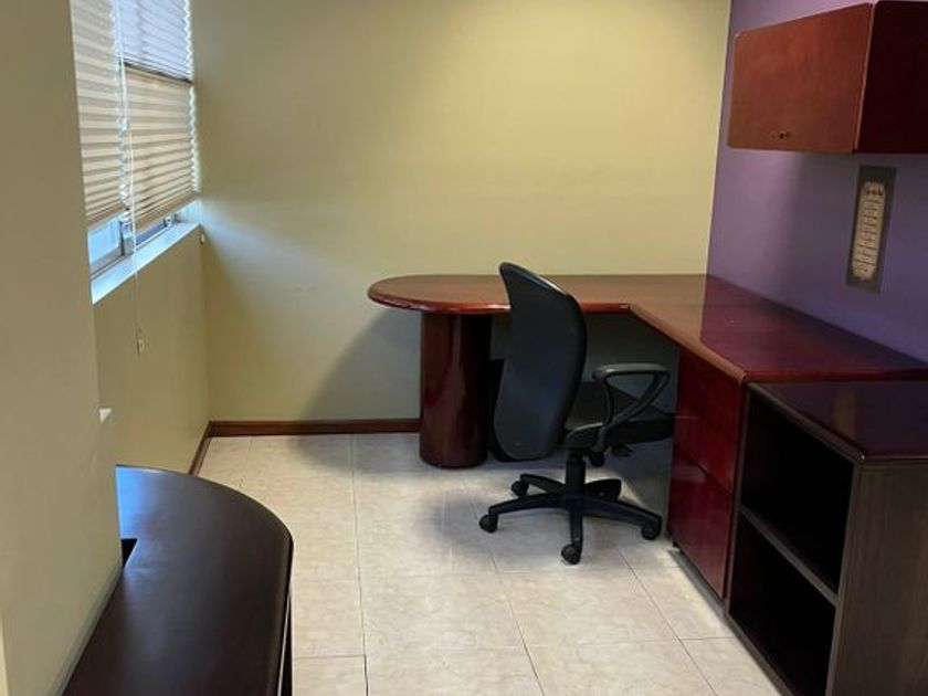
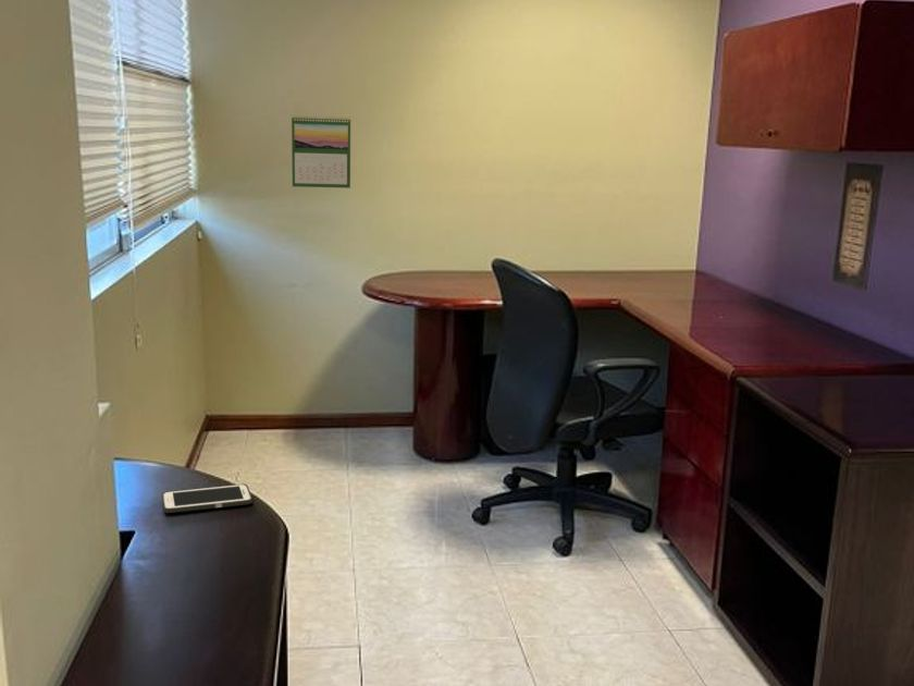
+ cell phone [161,483,254,514]
+ calendar [291,114,351,189]
